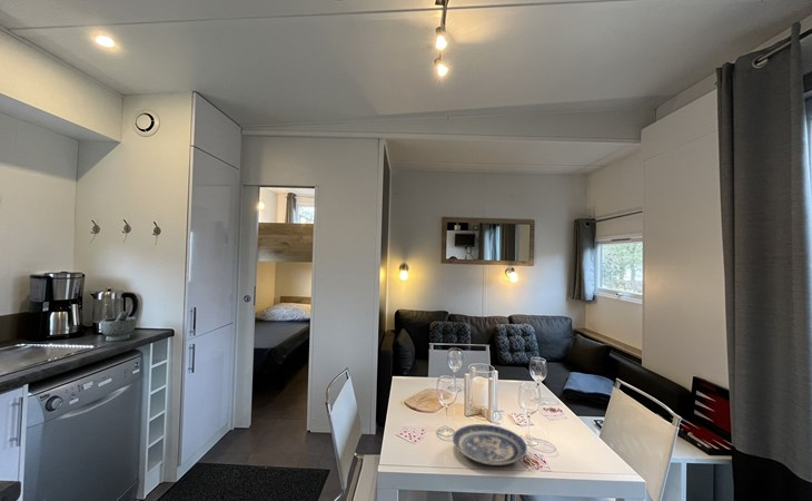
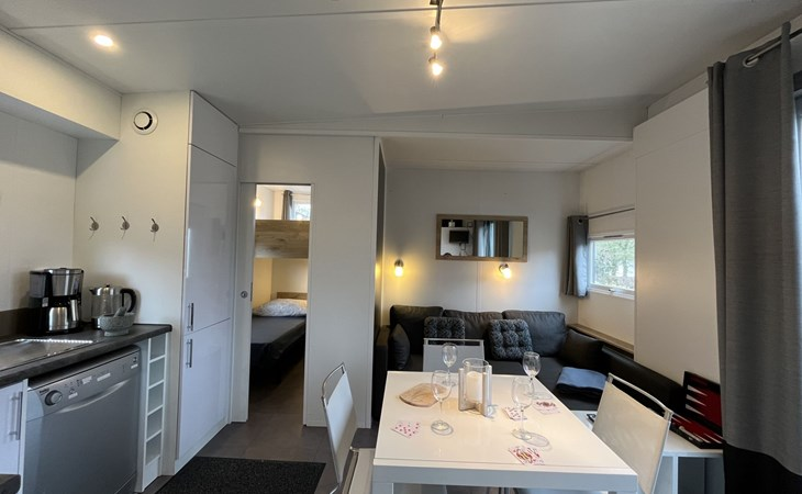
- plate [452,423,528,466]
